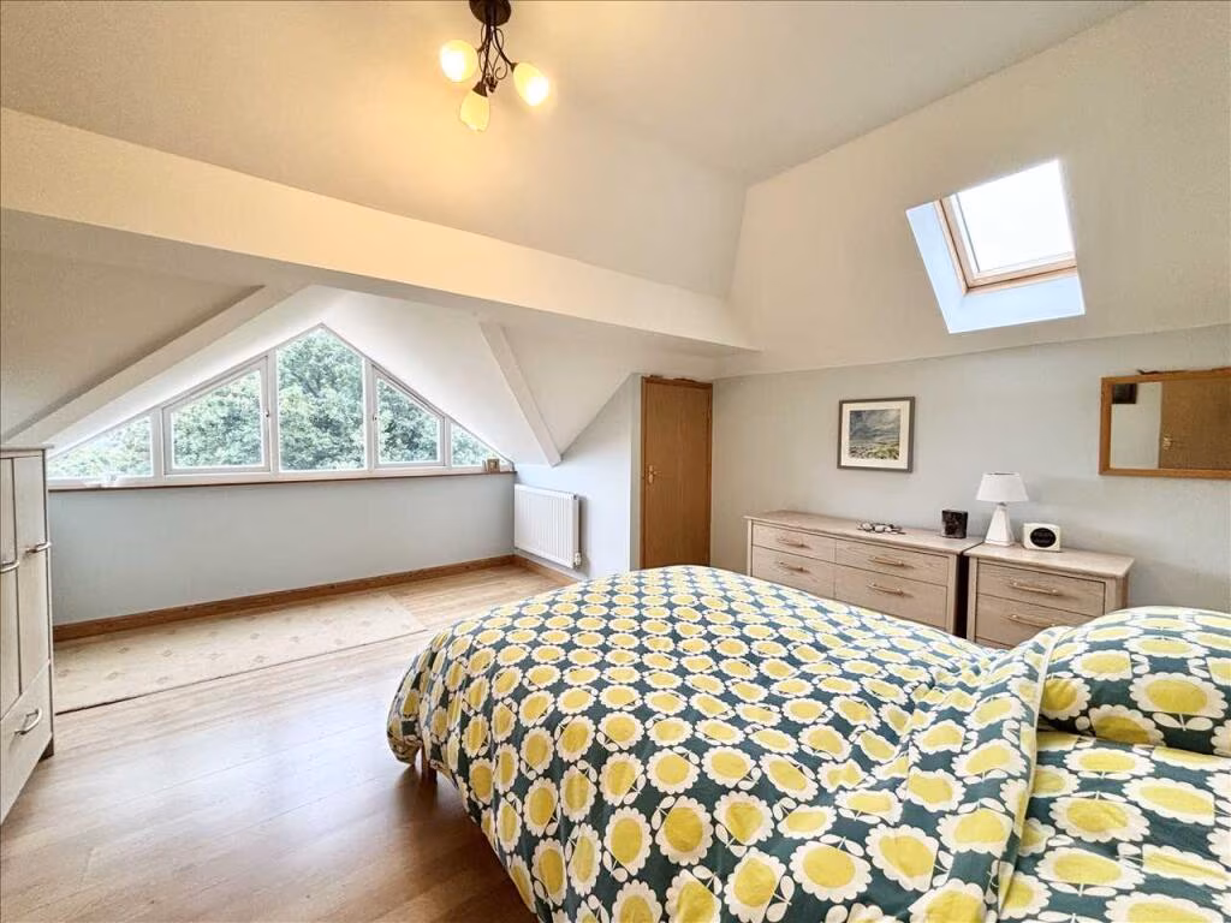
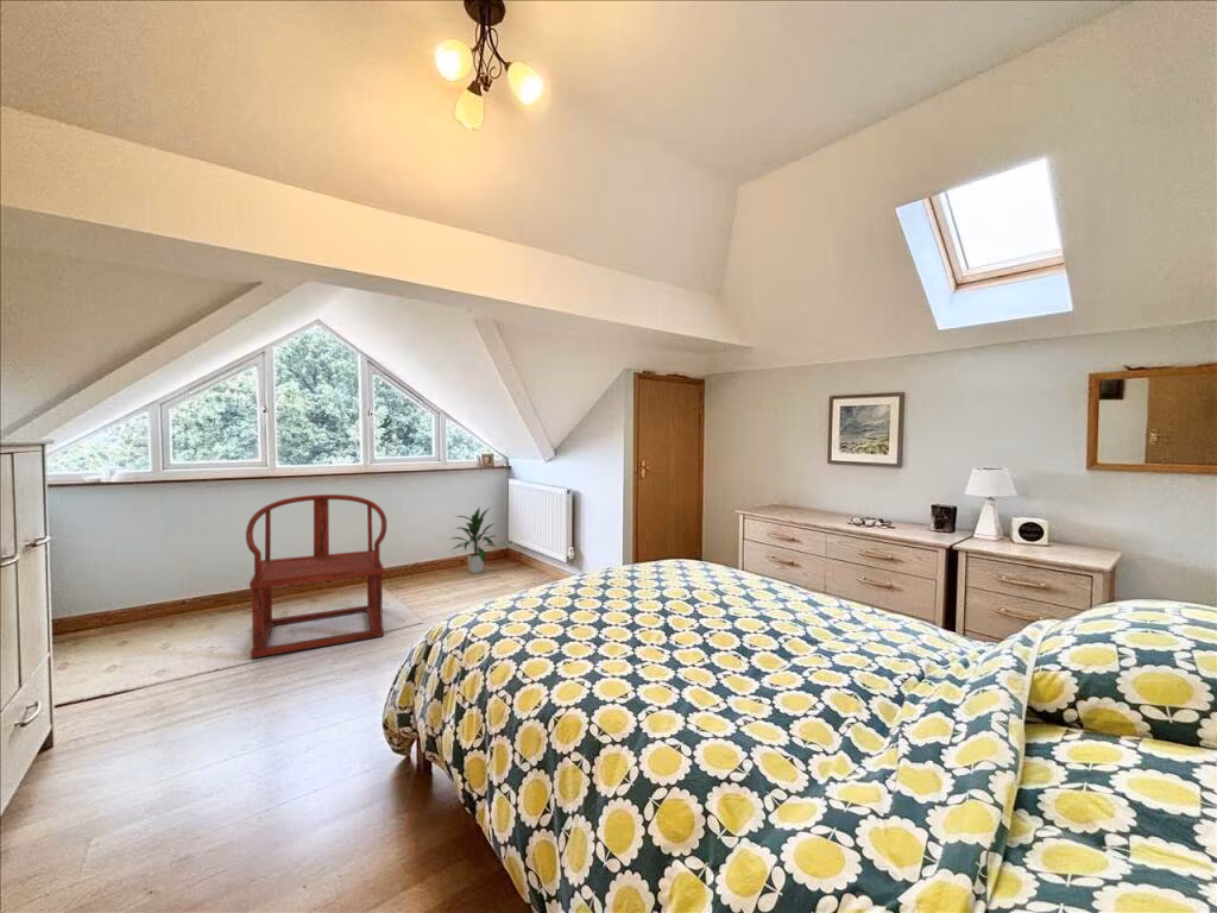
+ indoor plant [448,505,498,574]
+ armchair [245,493,389,660]
